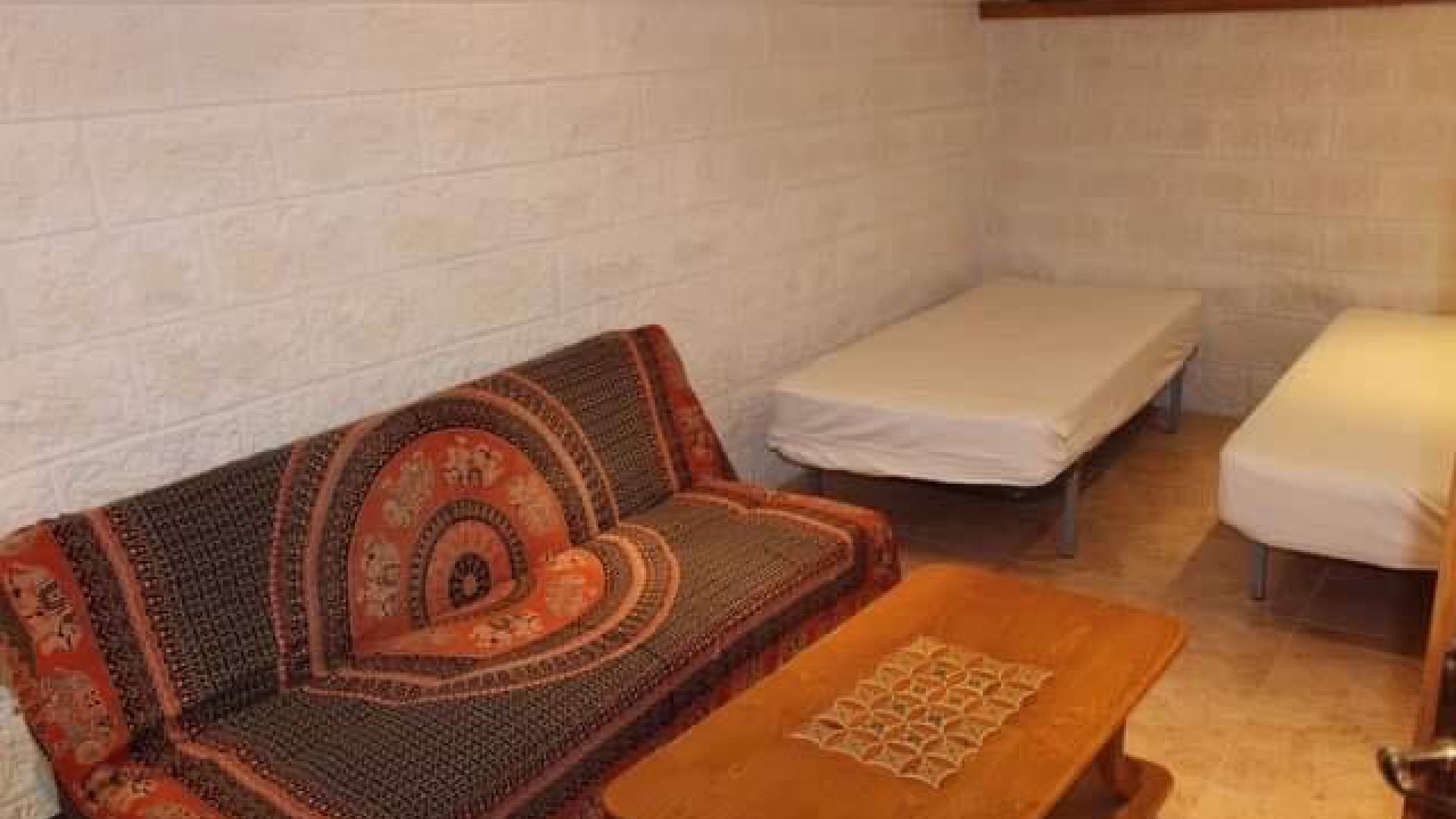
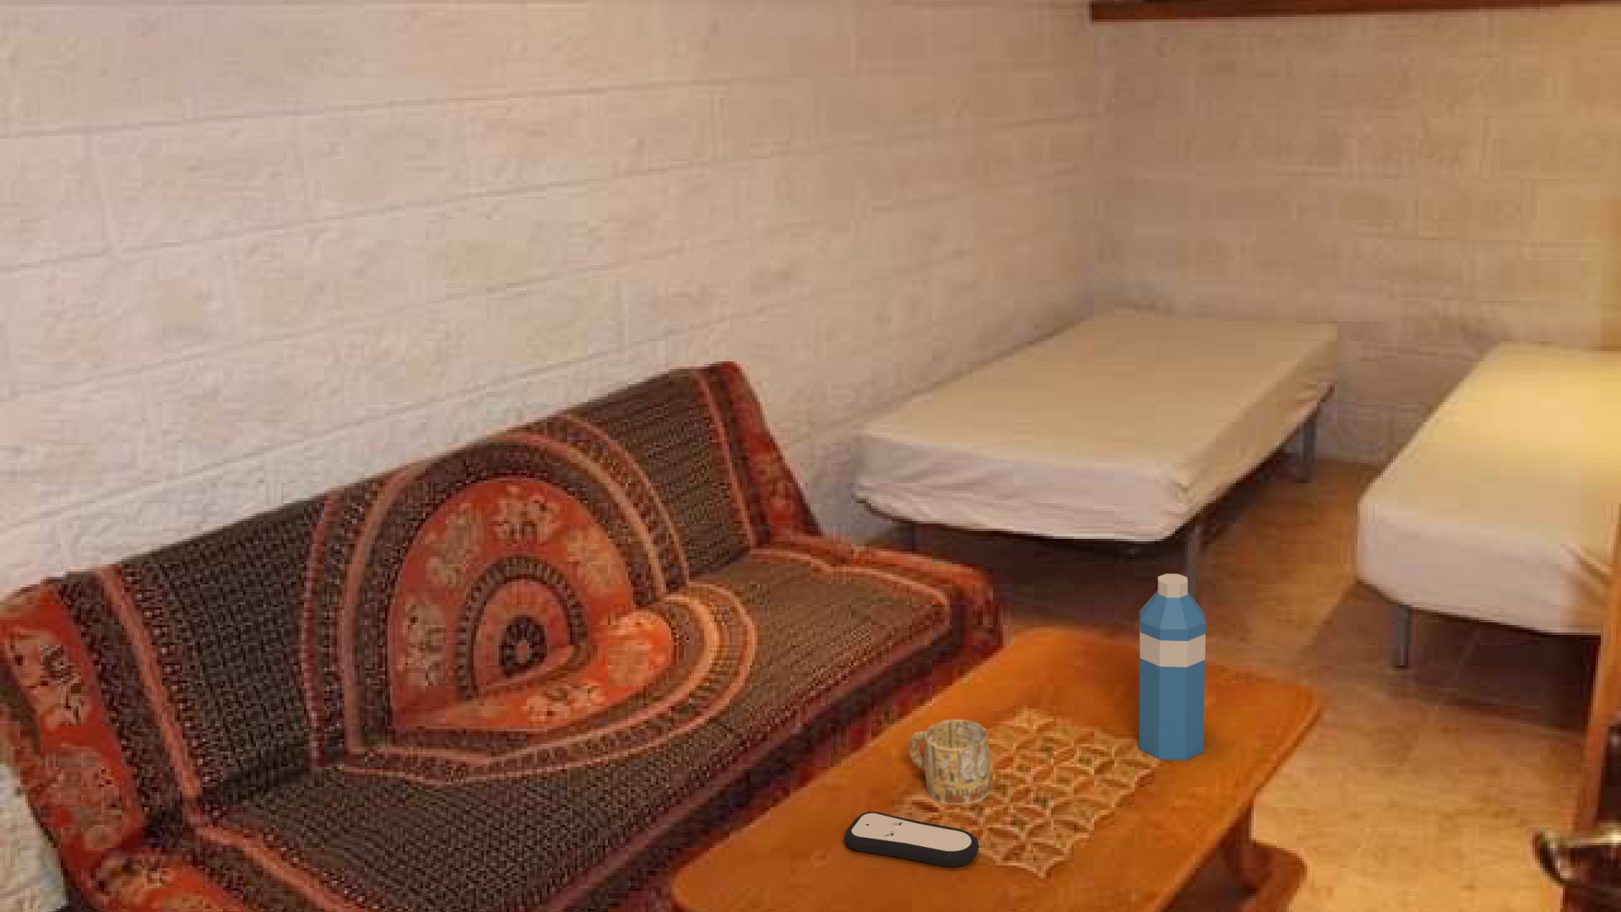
+ remote control [844,811,980,869]
+ mug [908,718,991,805]
+ water bottle [1138,573,1207,761]
